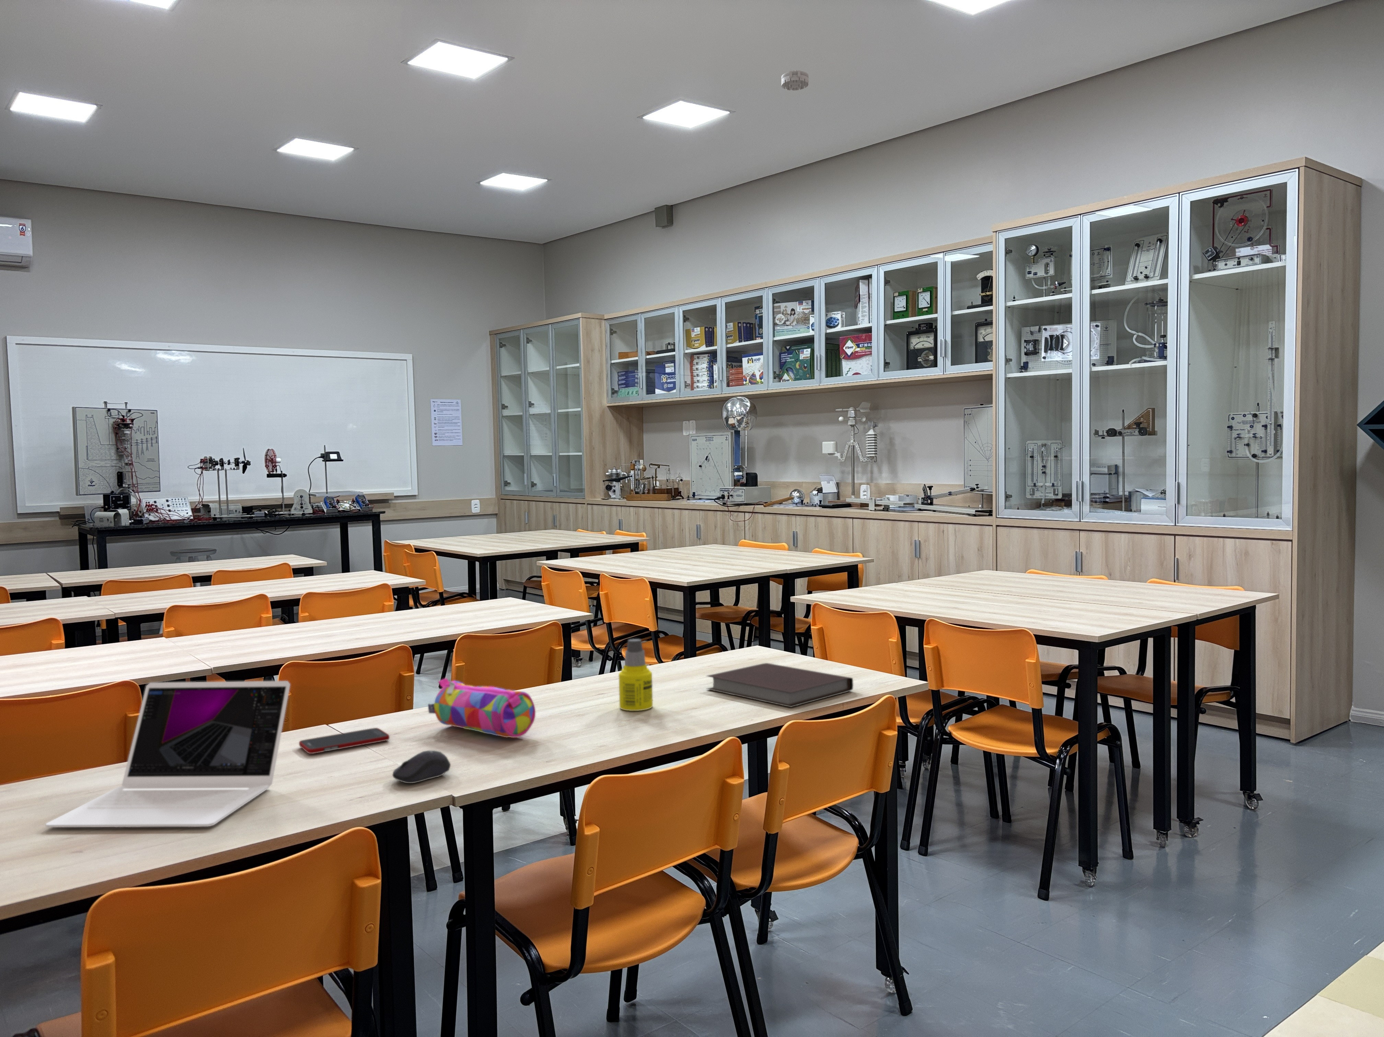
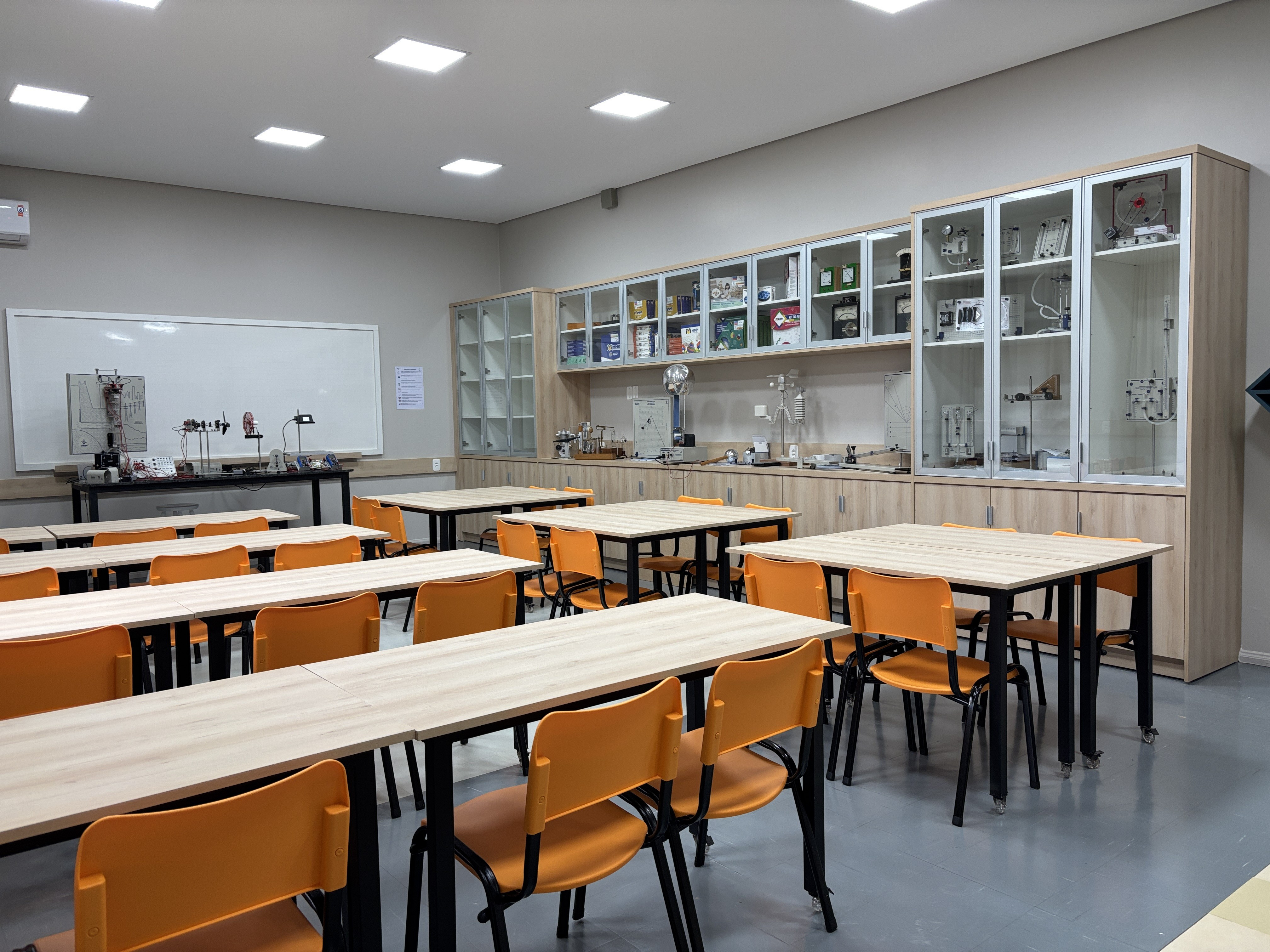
- laptop [46,681,291,828]
- notebook [706,662,853,707]
- pencil case [427,678,536,737]
- bottle [618,638,653,711]
- smoke detector [781,70,809,90]
- cell phone [299,728,390,754]
- computer mouse [392,749,451,783]
